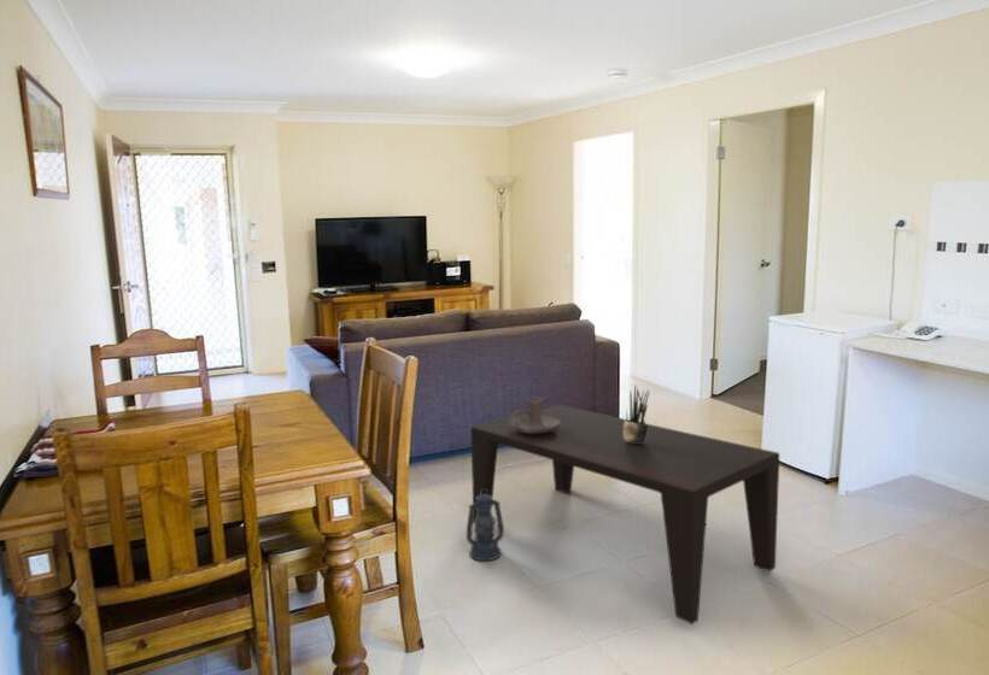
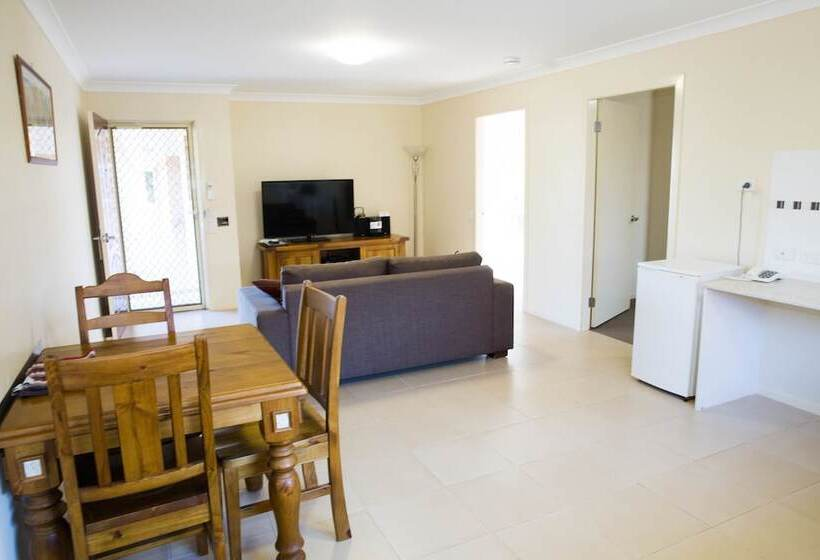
- coffee table [470,404,780,626]
- candle holder [509,395,560,434]
- lantern [466,489,505,562]
- potted plant [624,383,651,442]
